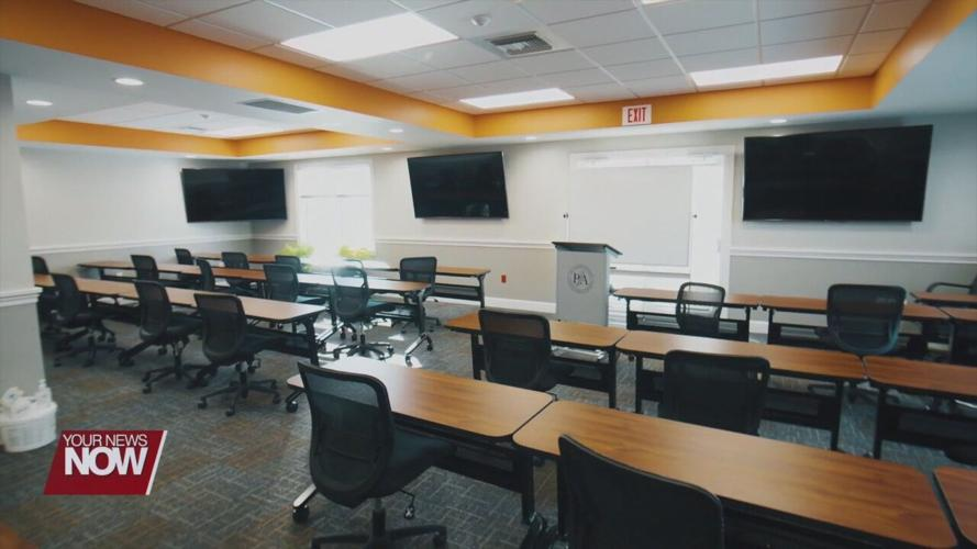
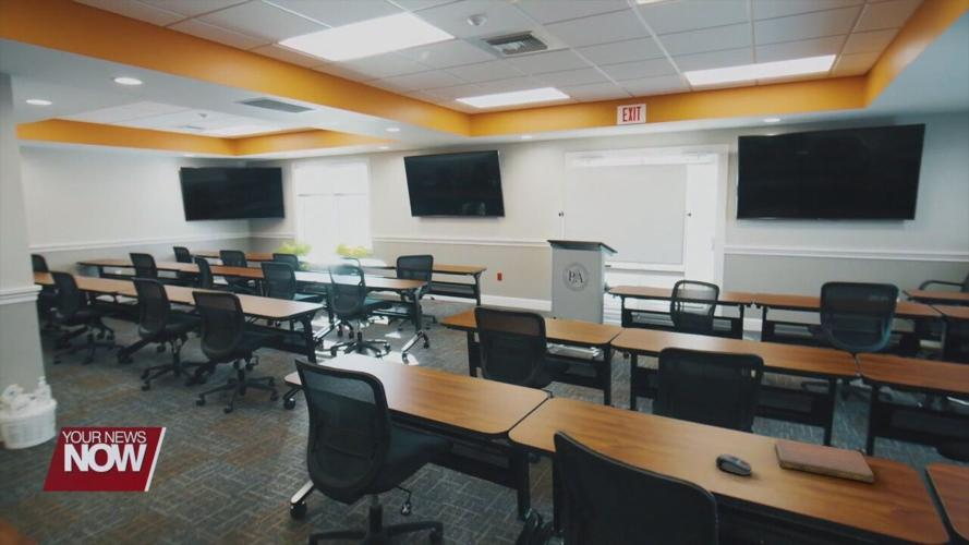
+ computer mouse [714,453,753,476]
+ notebook [774,438,875,484]
